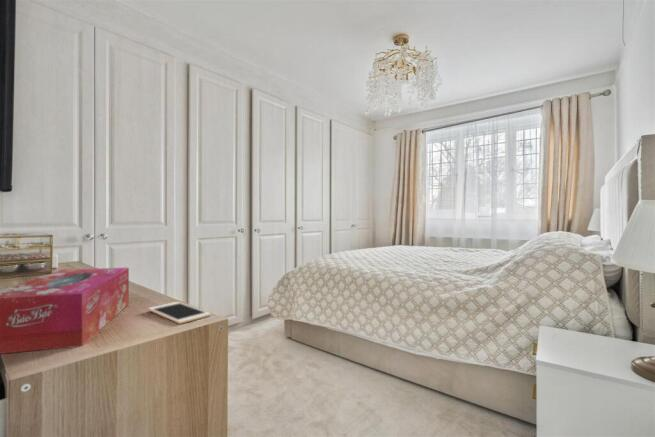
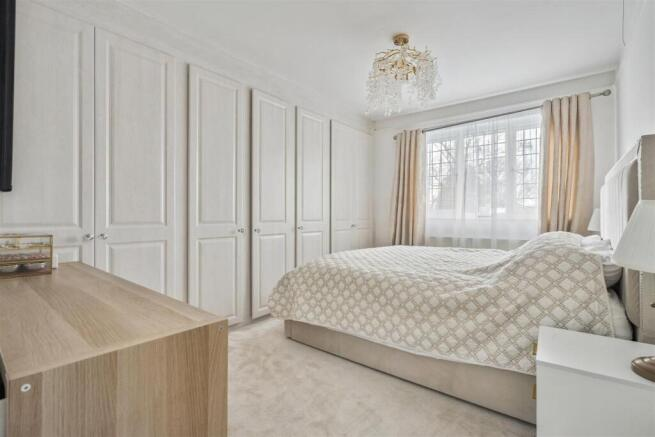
- tissue box [0,267,130,355]
- cell phone [147,301,211,325]
